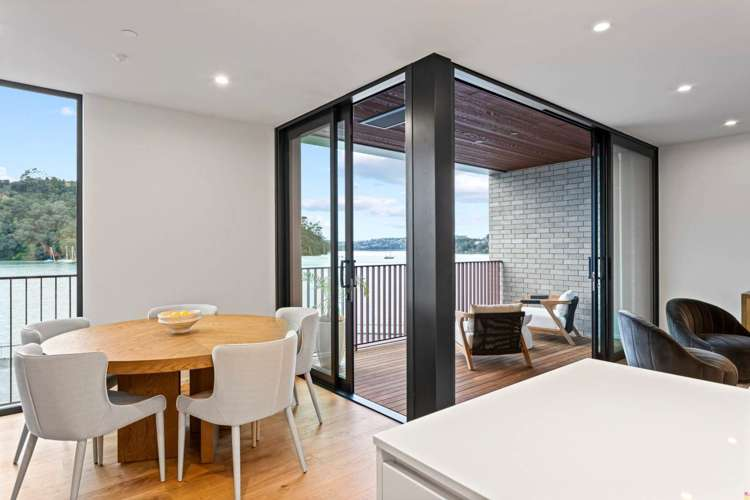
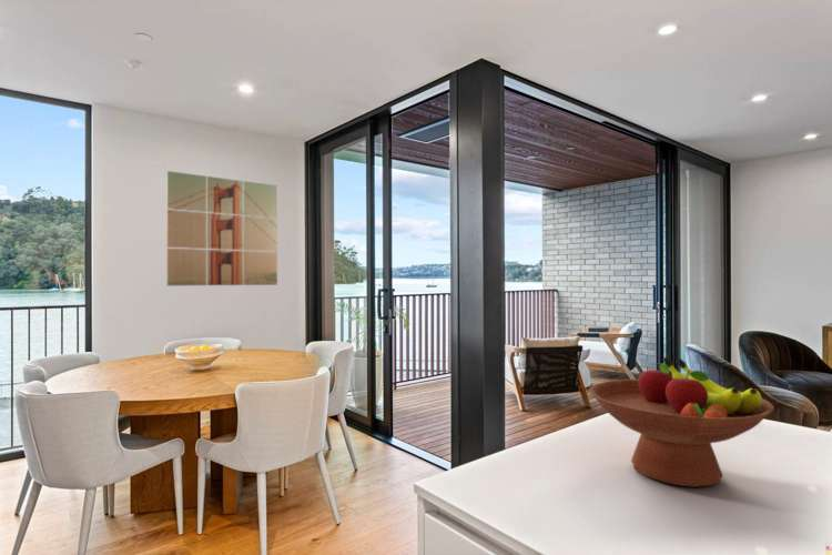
+ fruit bowl [589,356,775,488]
+ wall art [165,170,278,286]
